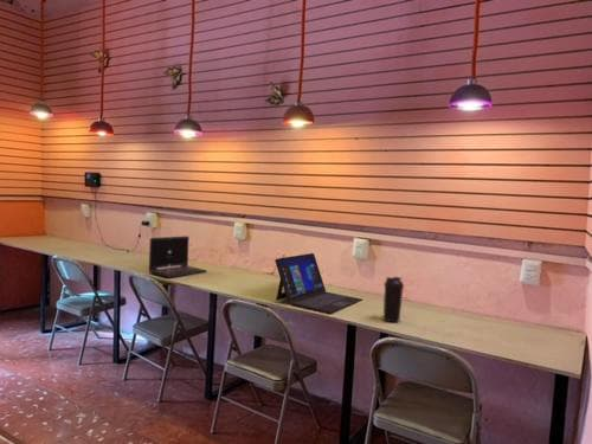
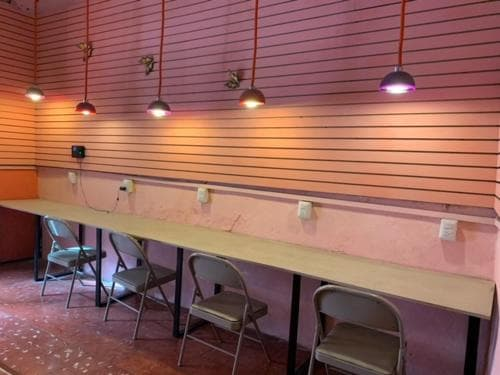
- laptop [148,236,207,279]
- water bottle [382,276,405,323]
- laptop [274,252,363,314]
